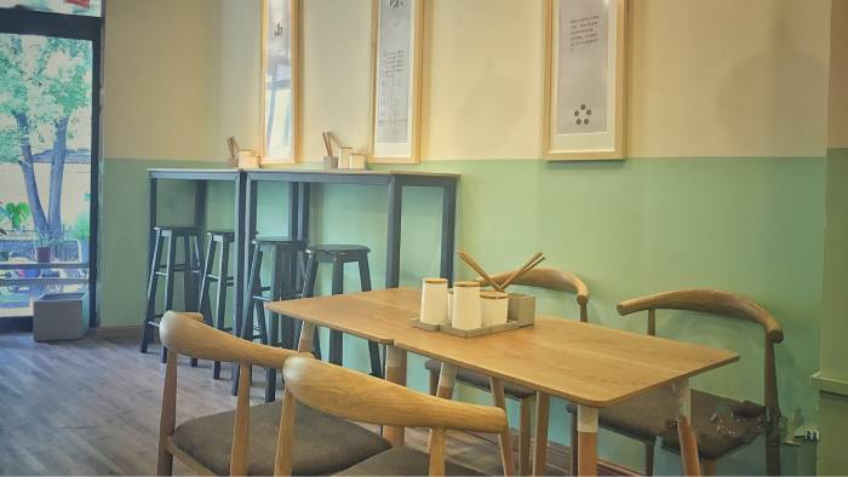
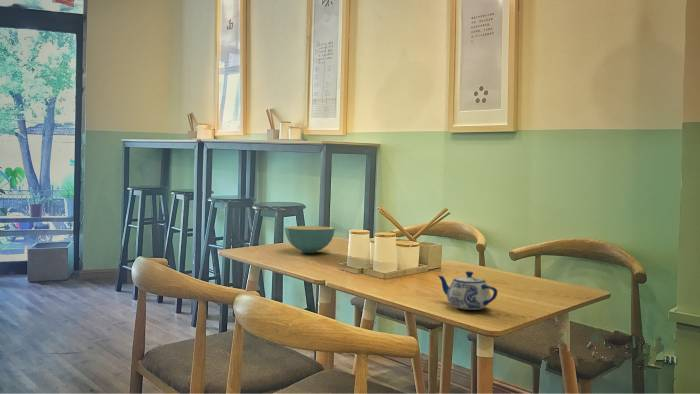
+ cereal bowl [284,225,336,254]
+ teapot [437,270,499,311]
